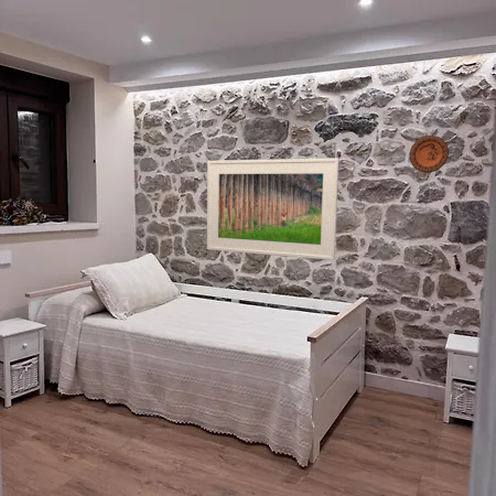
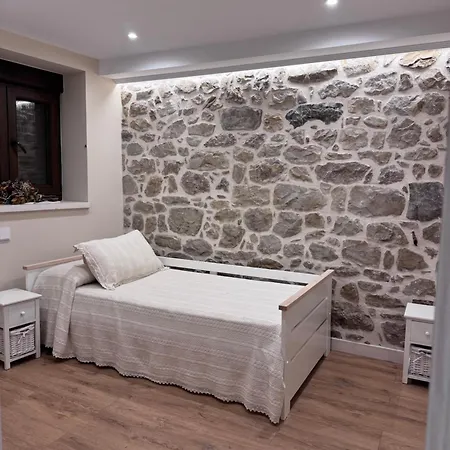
- decorative plate [409,134,450,174]
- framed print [206,158,339,261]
